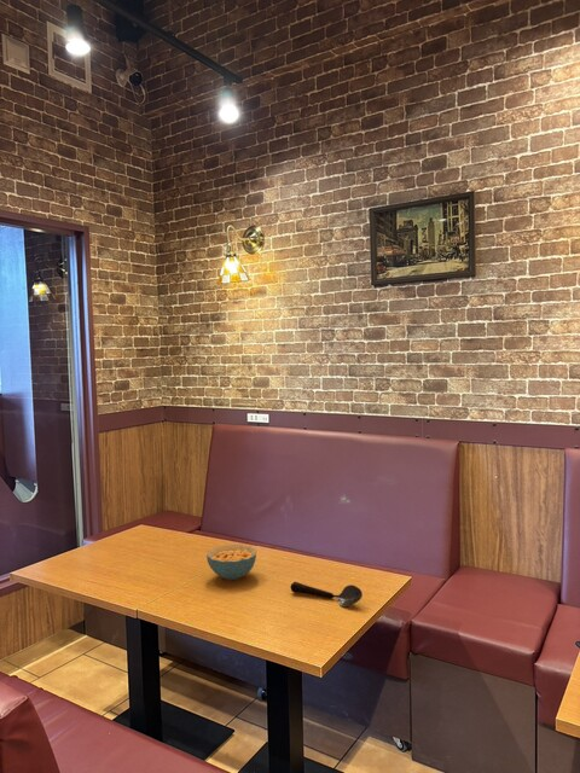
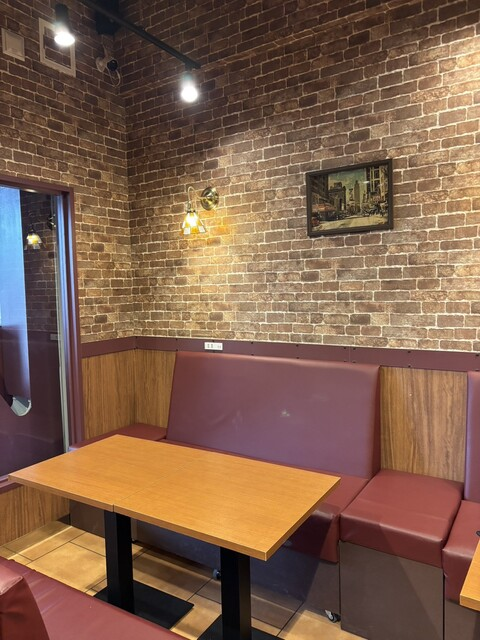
- spoon [289,581,364,608]
- cereal bowl [205,544,257,581]
